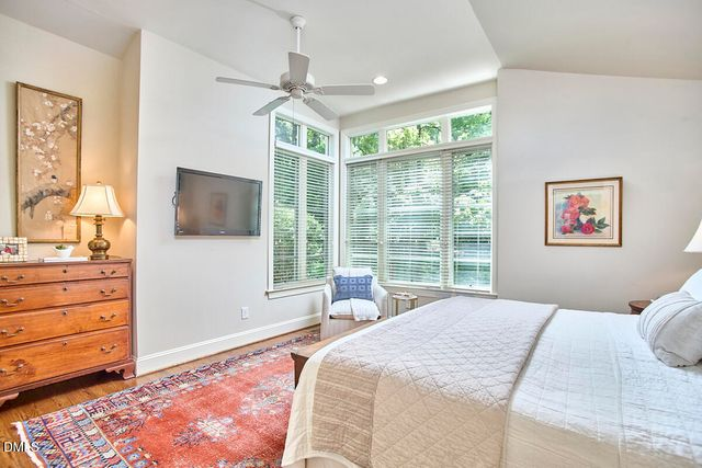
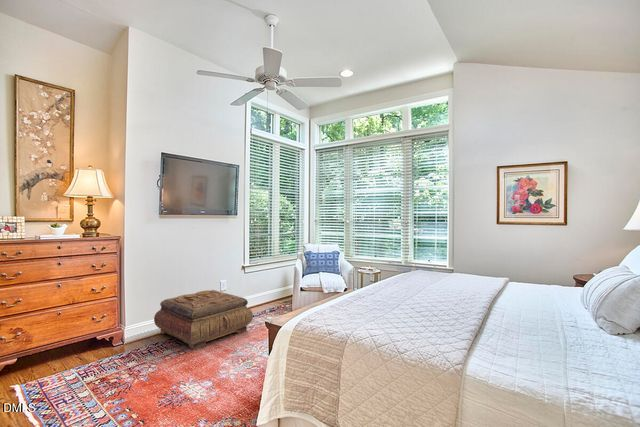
+ ottoman [153,289,254,350]
